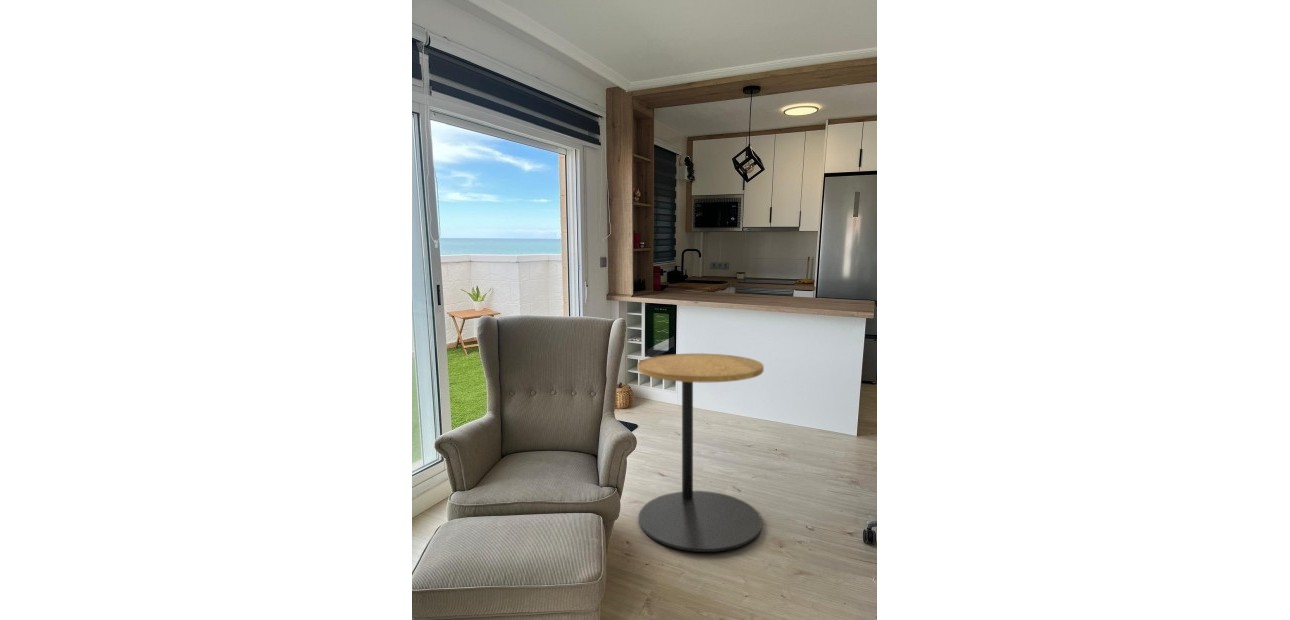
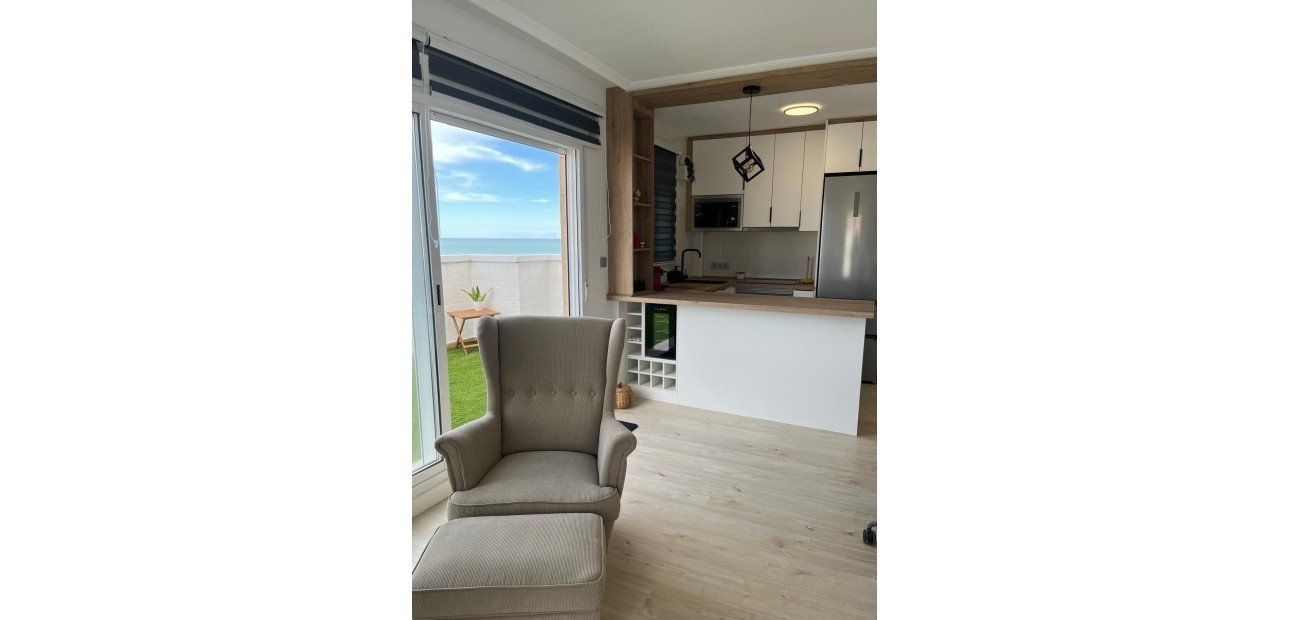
- side table [637,353,765,553]
